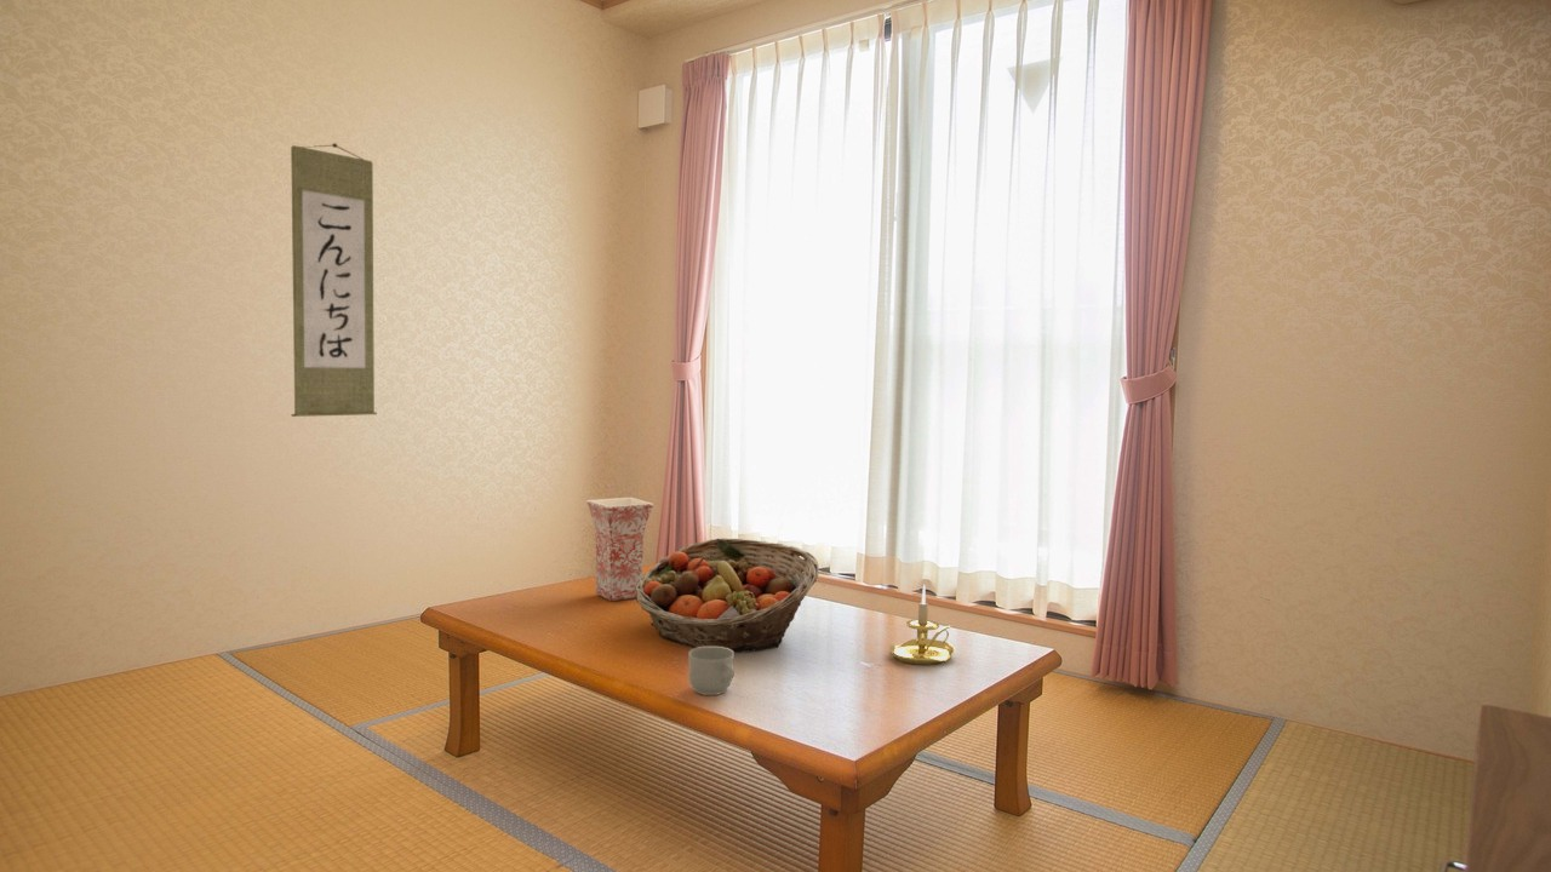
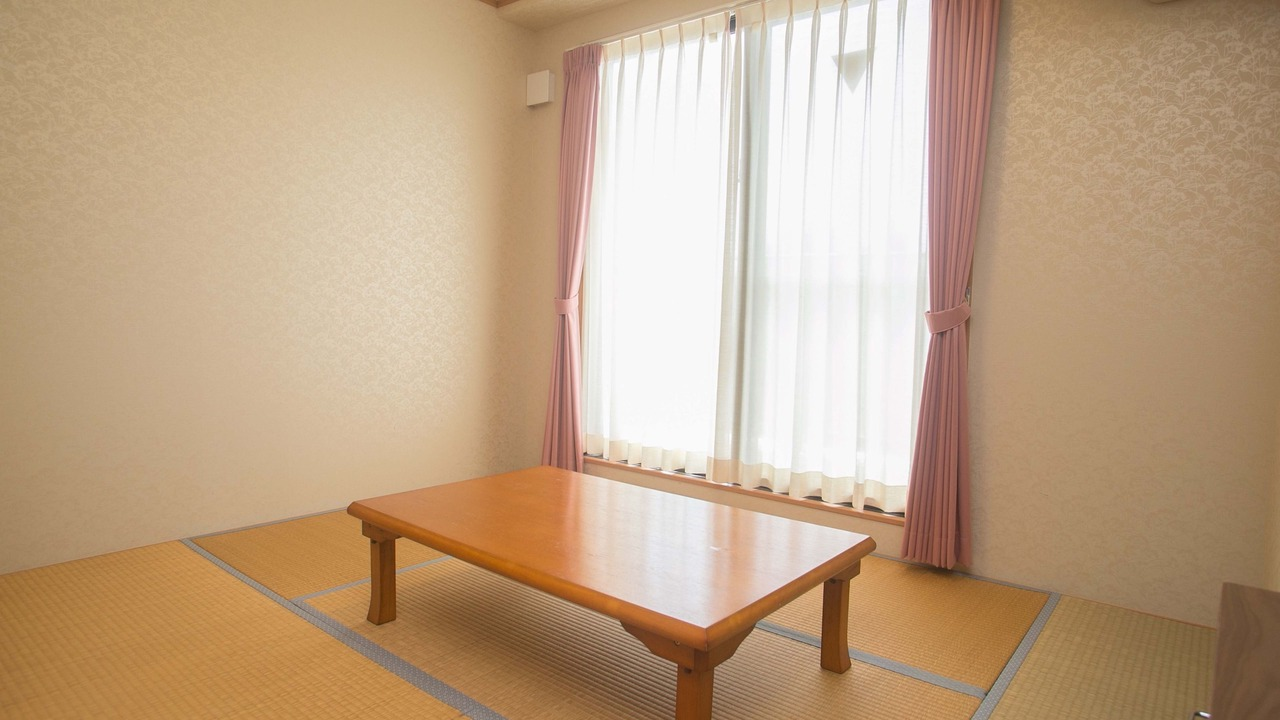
- vase [585,497,654,602]
- fruit basket [635,538,820,654]
- candle holder [888,584,956,666]
- wall scroll [290,142,378,418]
- mug [687,647,736,696]
